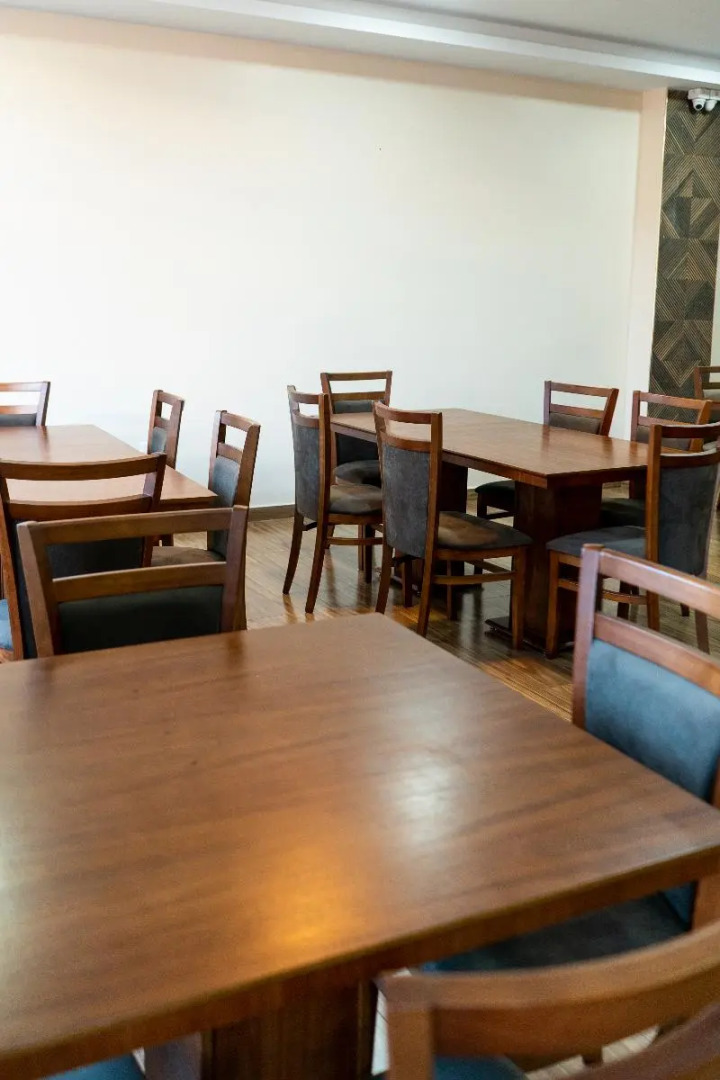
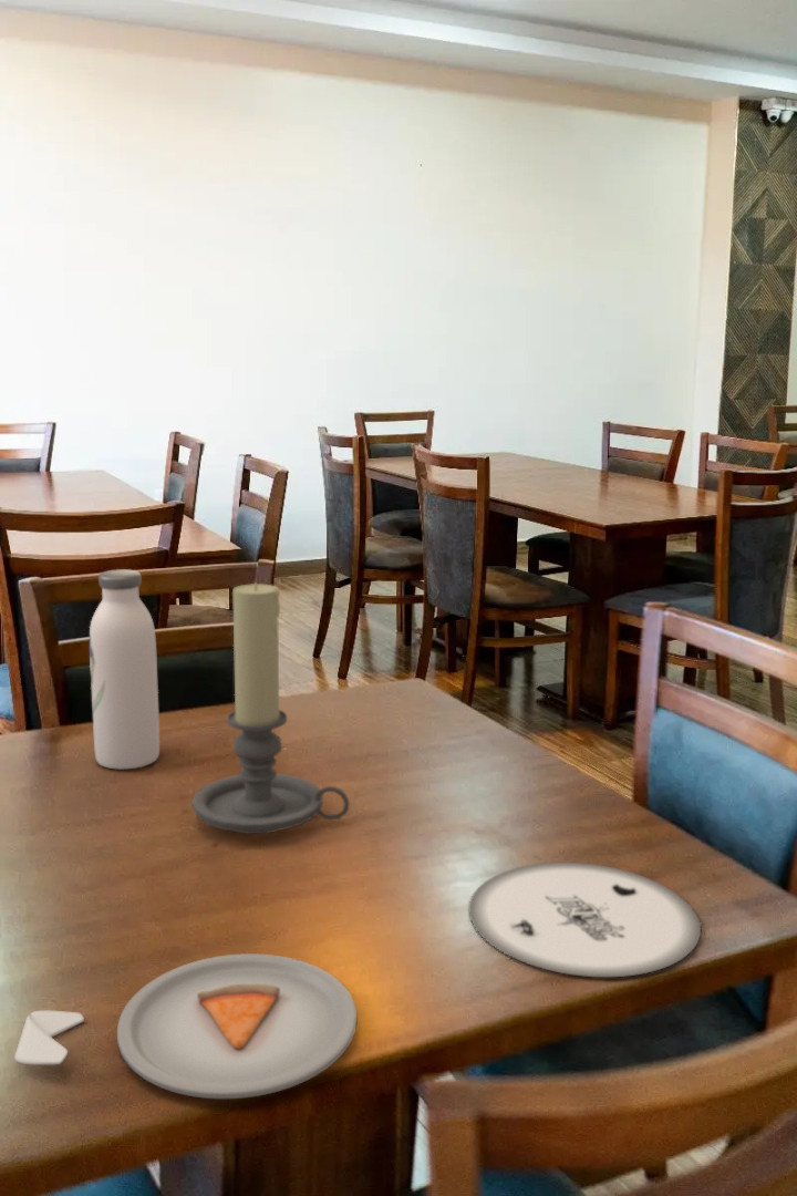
+ plate [468,862,702,978]
+ dinner plate [13,952,358,1100]
+ candle holder [192,581,351,835]
+ water bottle [89,568,161,771]
